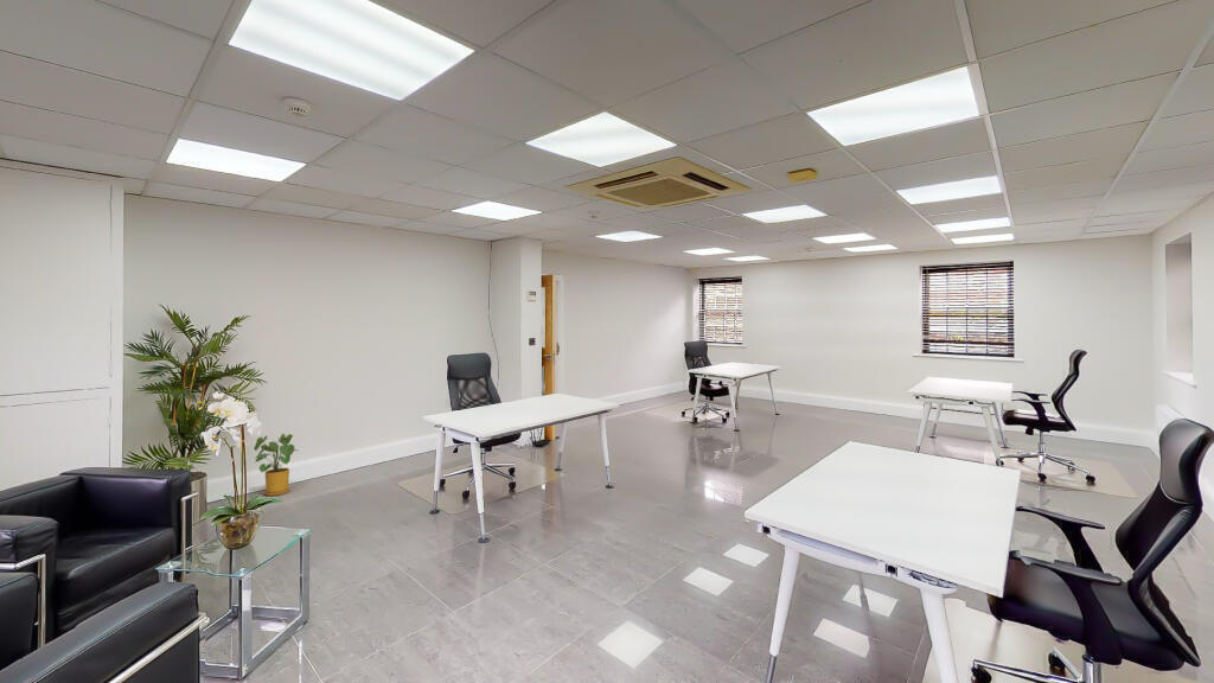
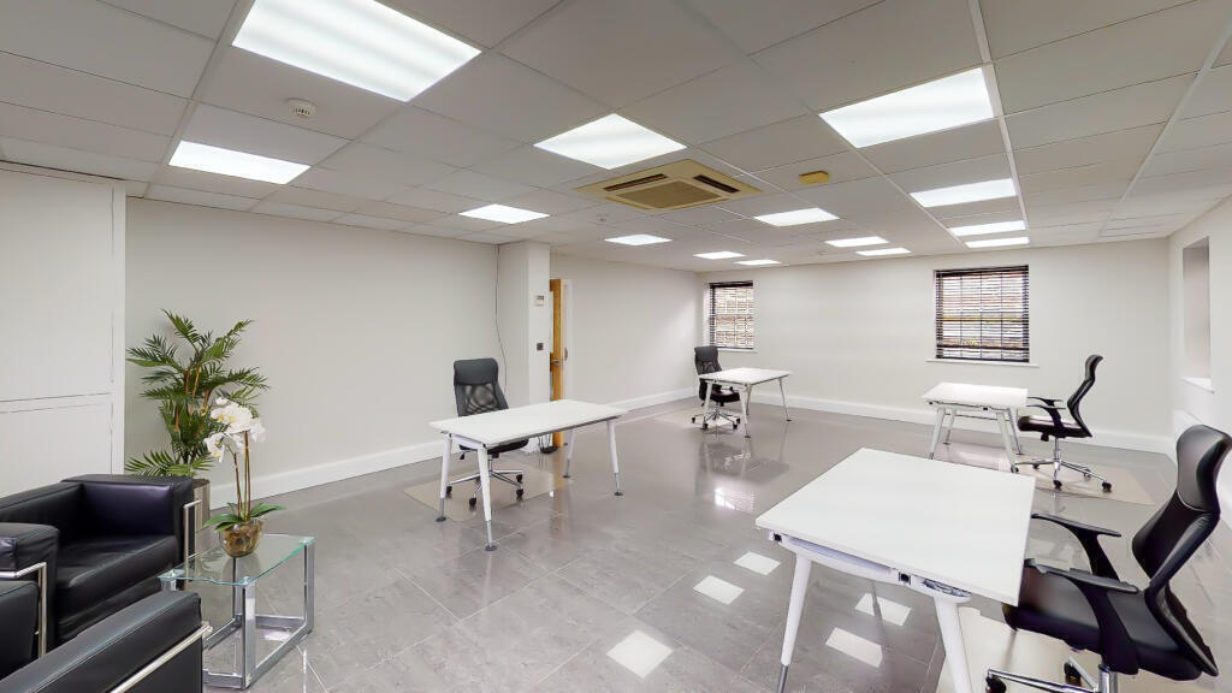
- house plant [253,433,299,497]
